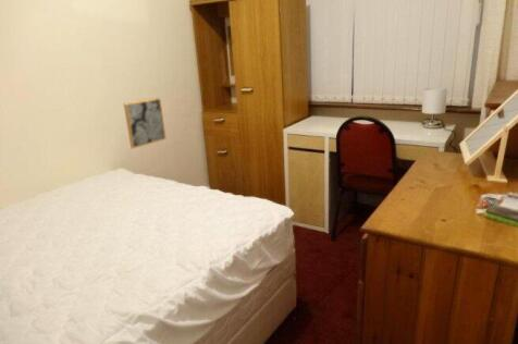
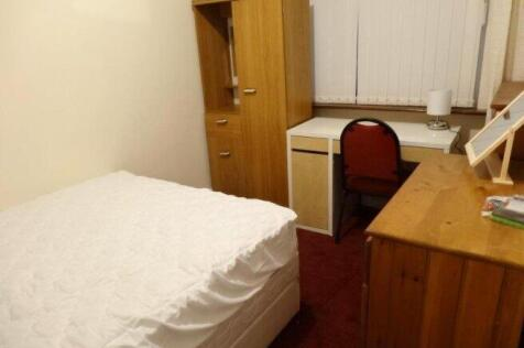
- wall art [123,97,166,149]
